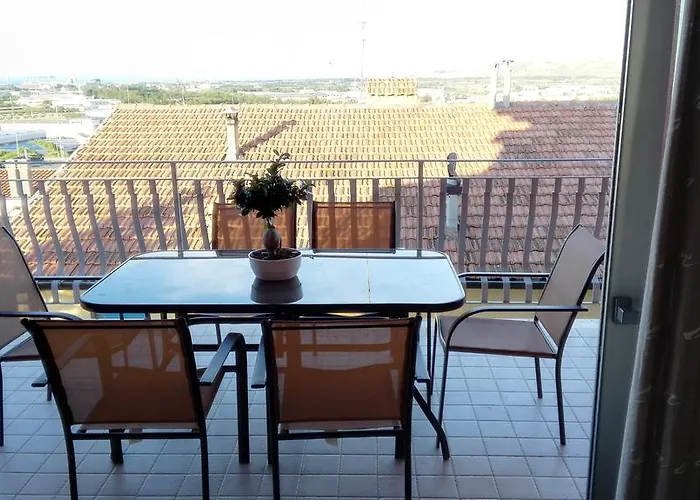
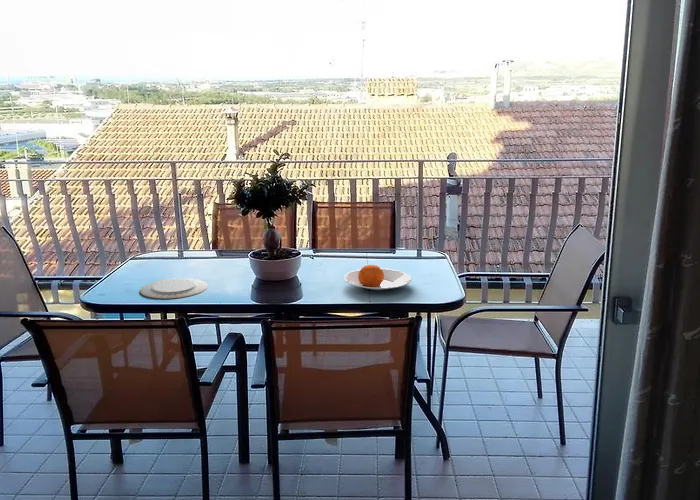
+ chinaware [139,277,209,300]
+ plate [343,264,412,291]
